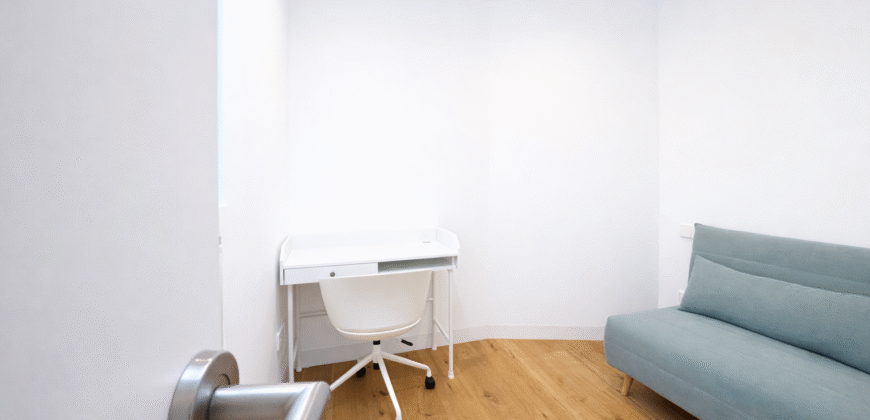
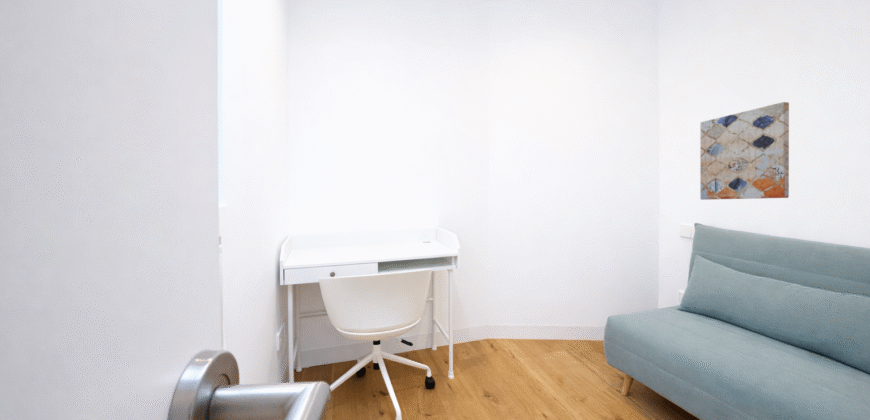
+ wall art [699,101,790,201]
